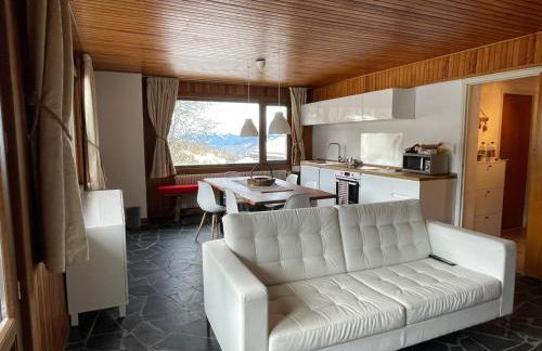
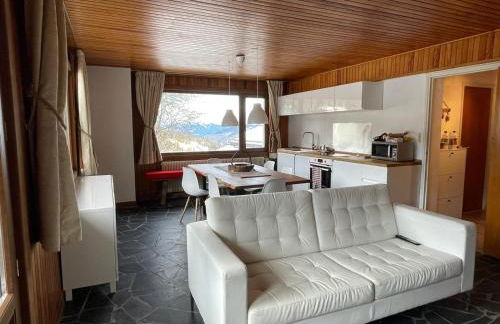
- wastebasket [124,205,143,229]
